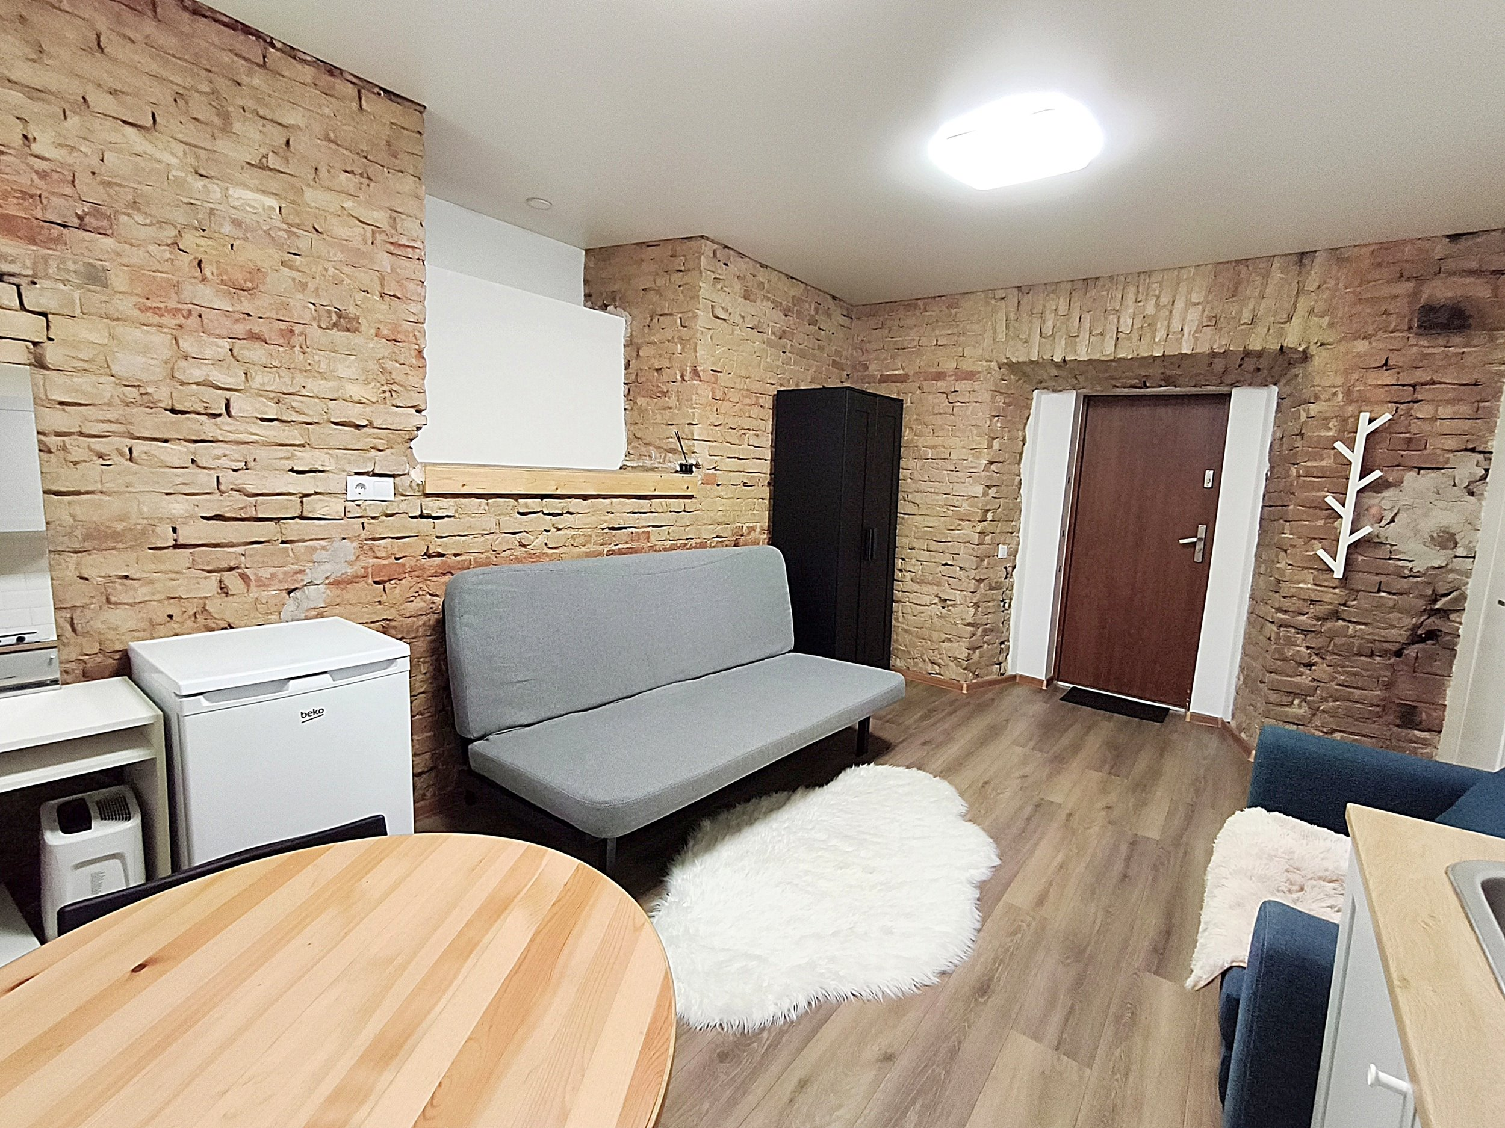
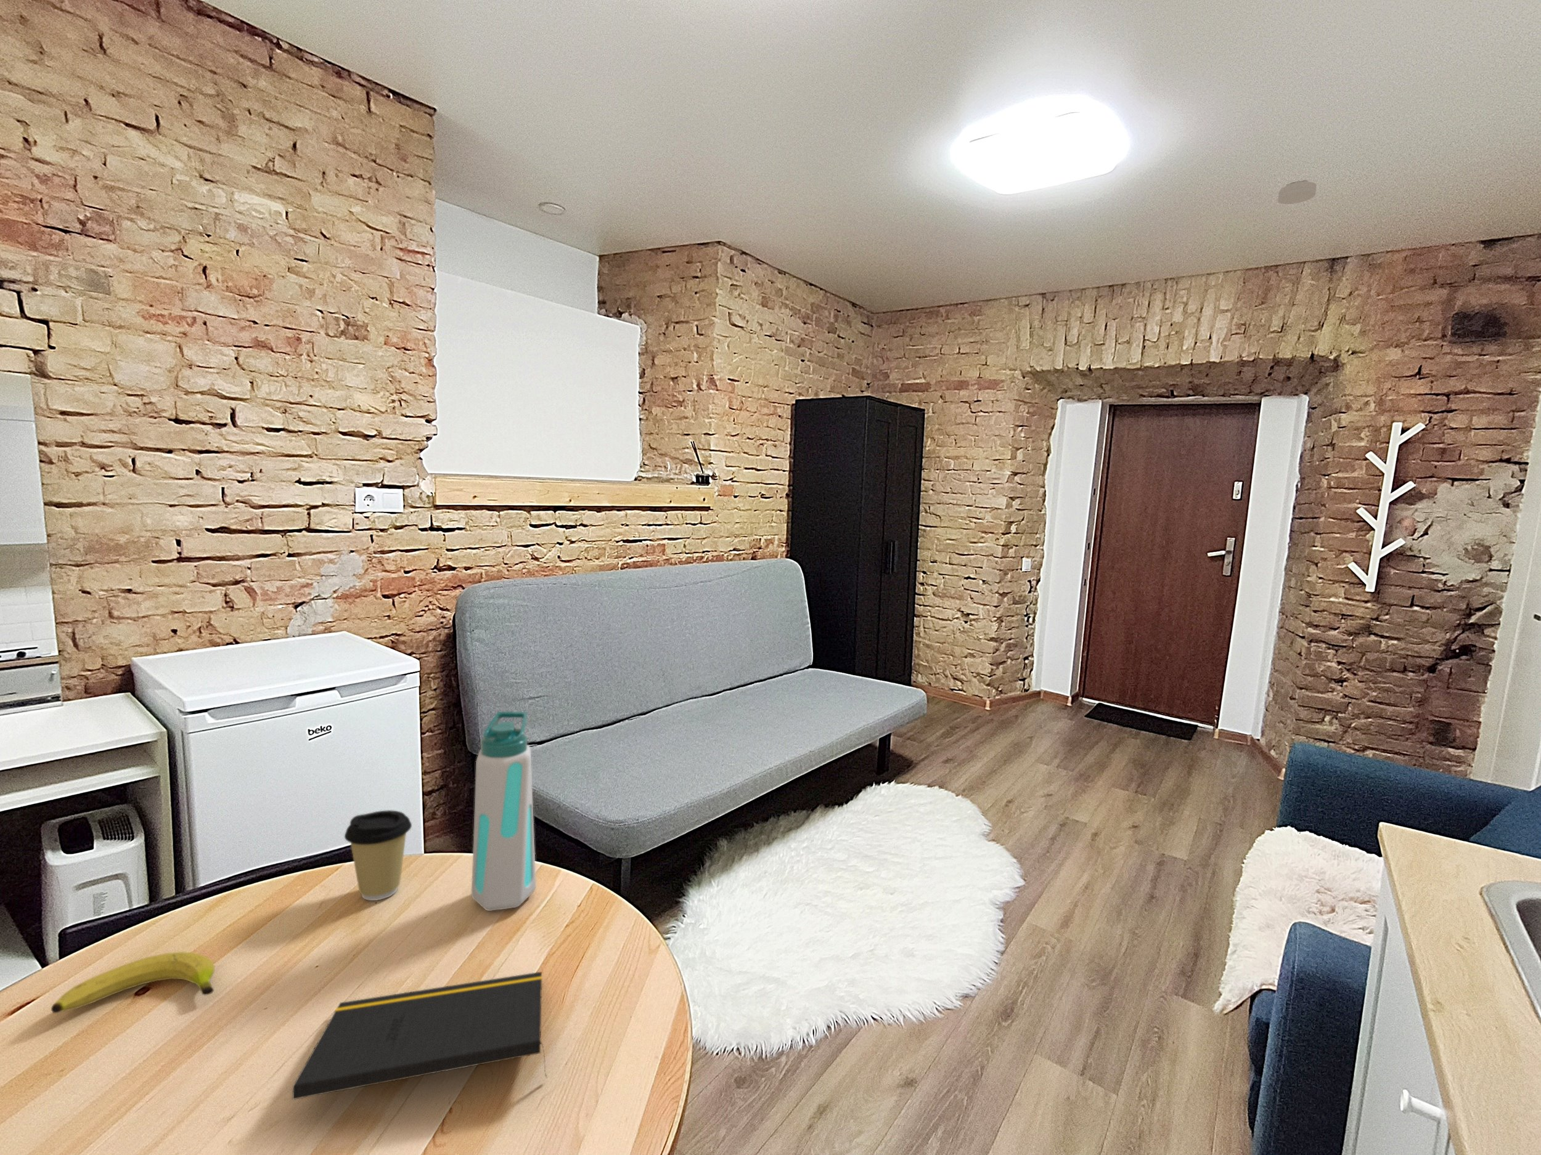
+ coffee cup [343,809,413,901]
+ water bottle [471,711,536,911]
+ notepad [292,971,547,1100]
+ smoke detector [1278,180,1318,205]
+ fruit [51,951,215,1014]
